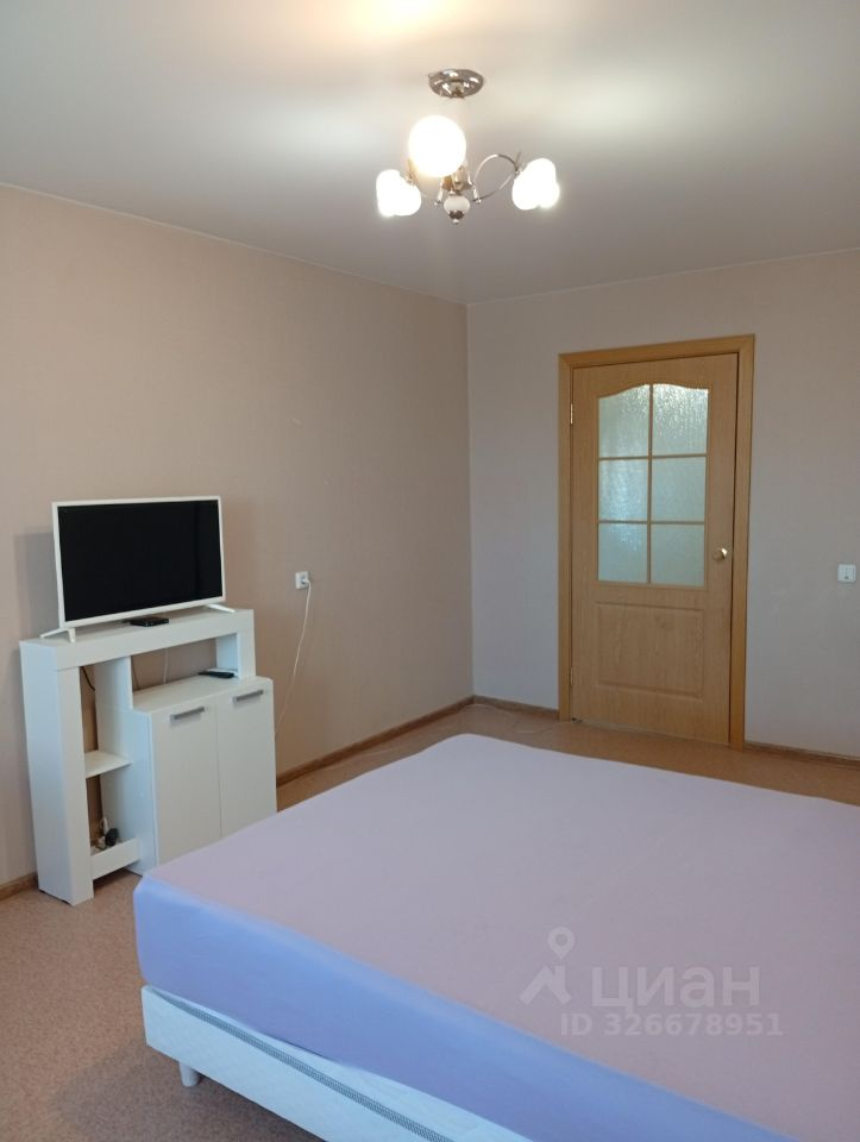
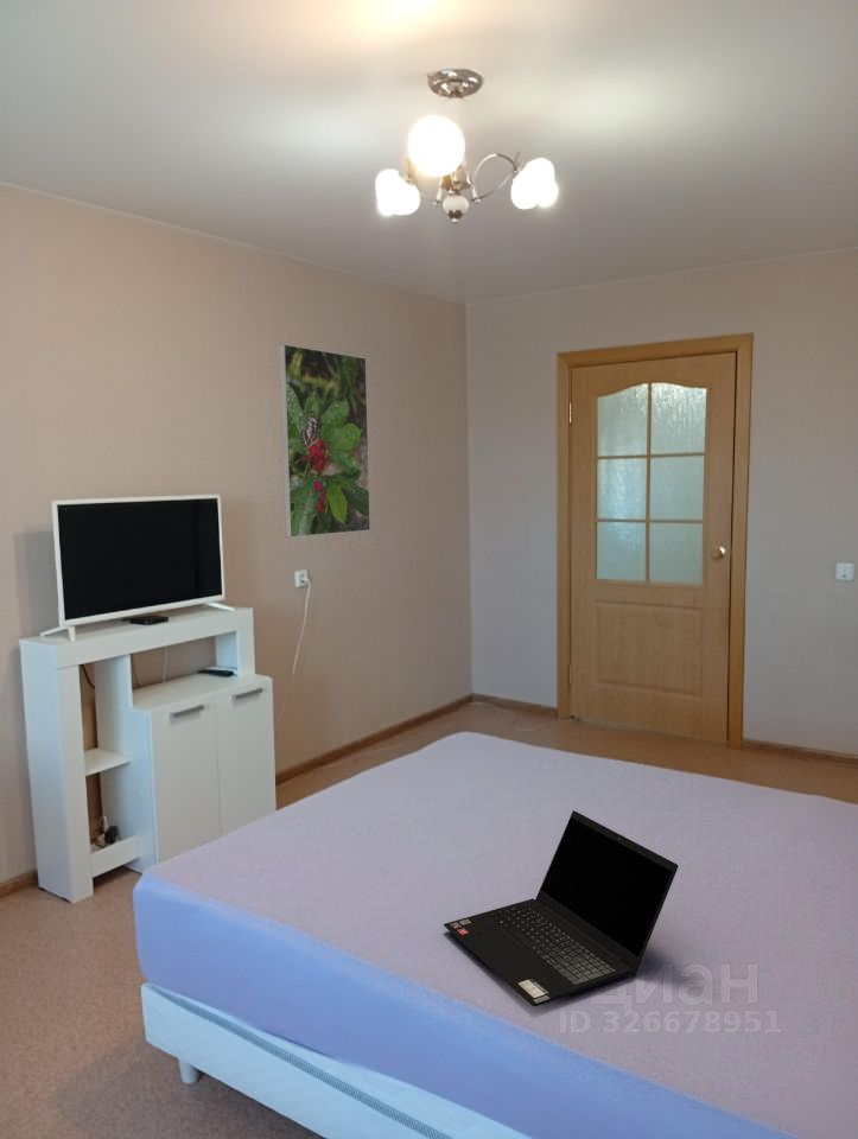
+ laptop computer [443,809,679,1007]
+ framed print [278,343,371,539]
